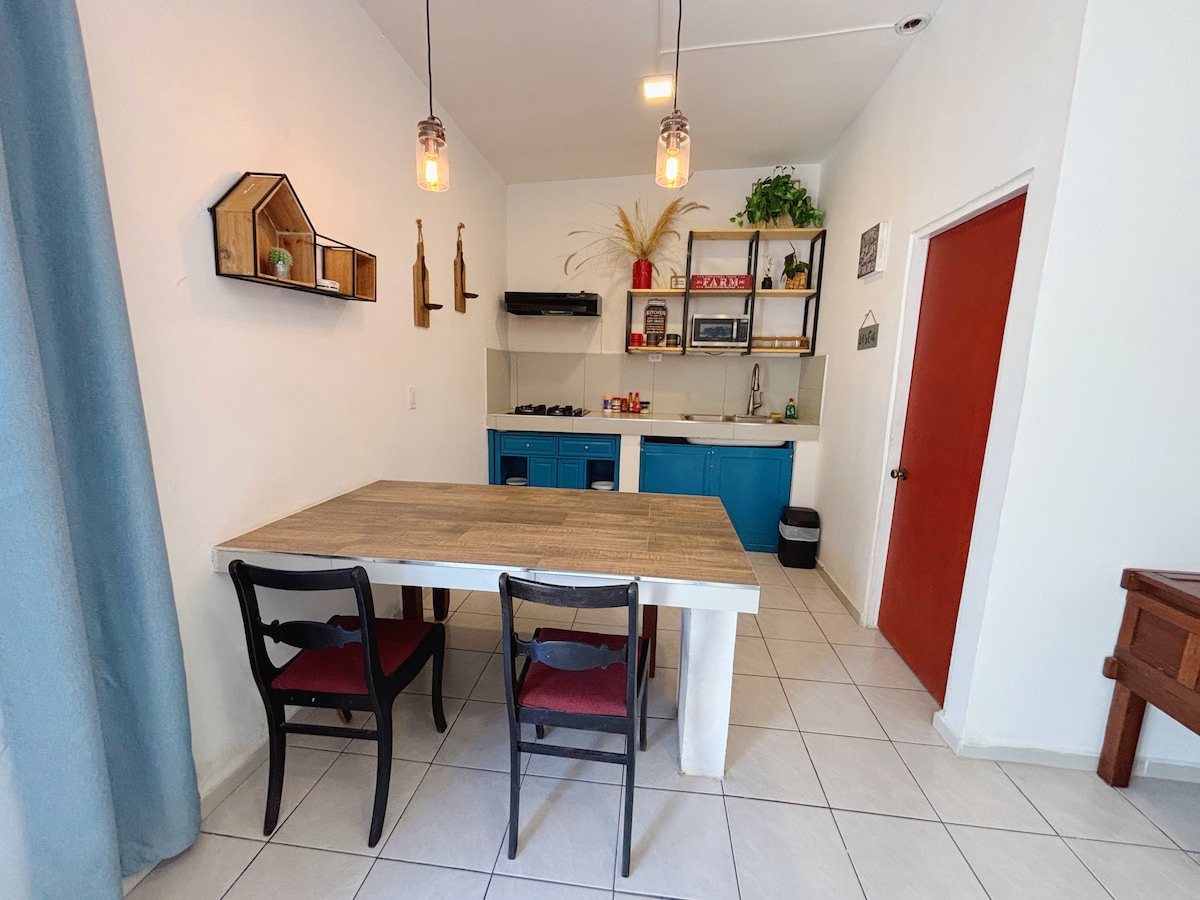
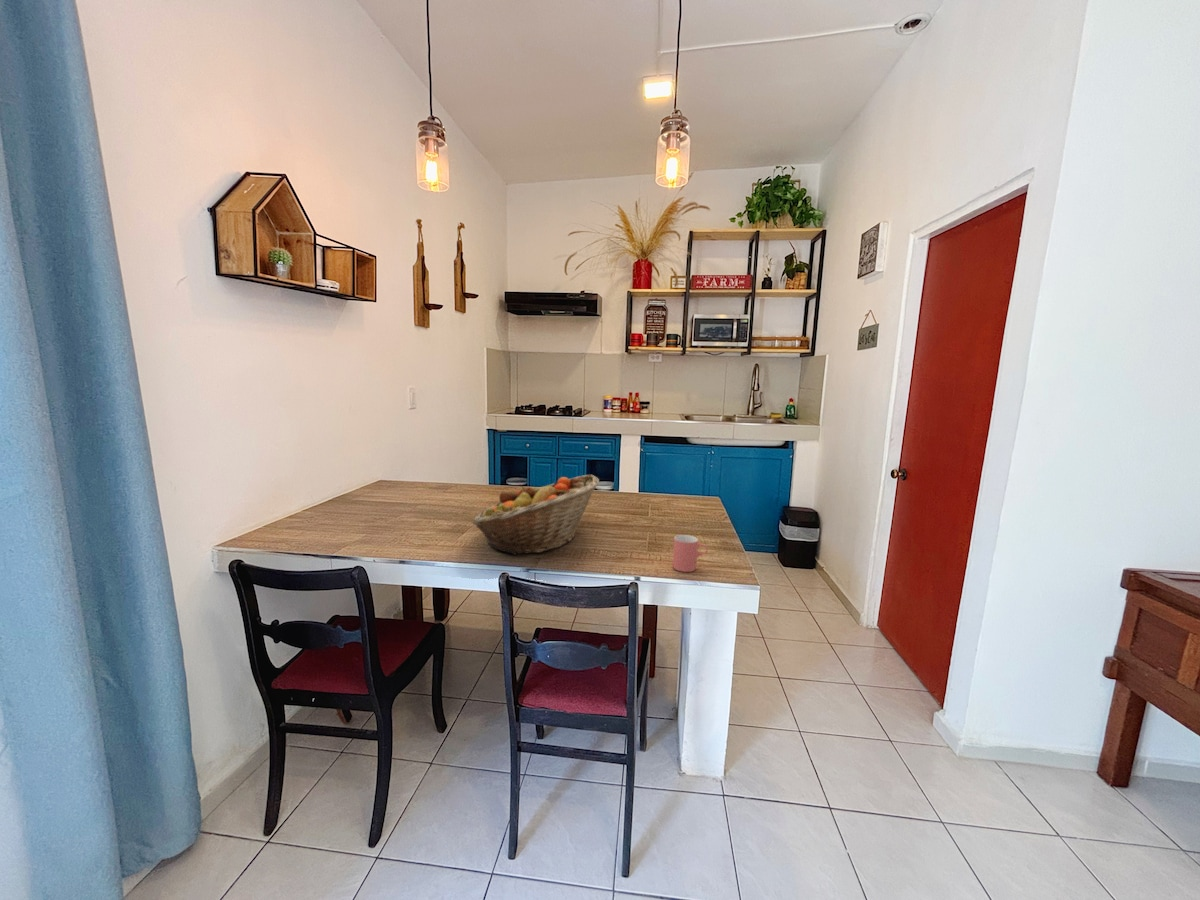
+ cup [672,534,709,573]
+ fruit basket [471,474,600,556]
